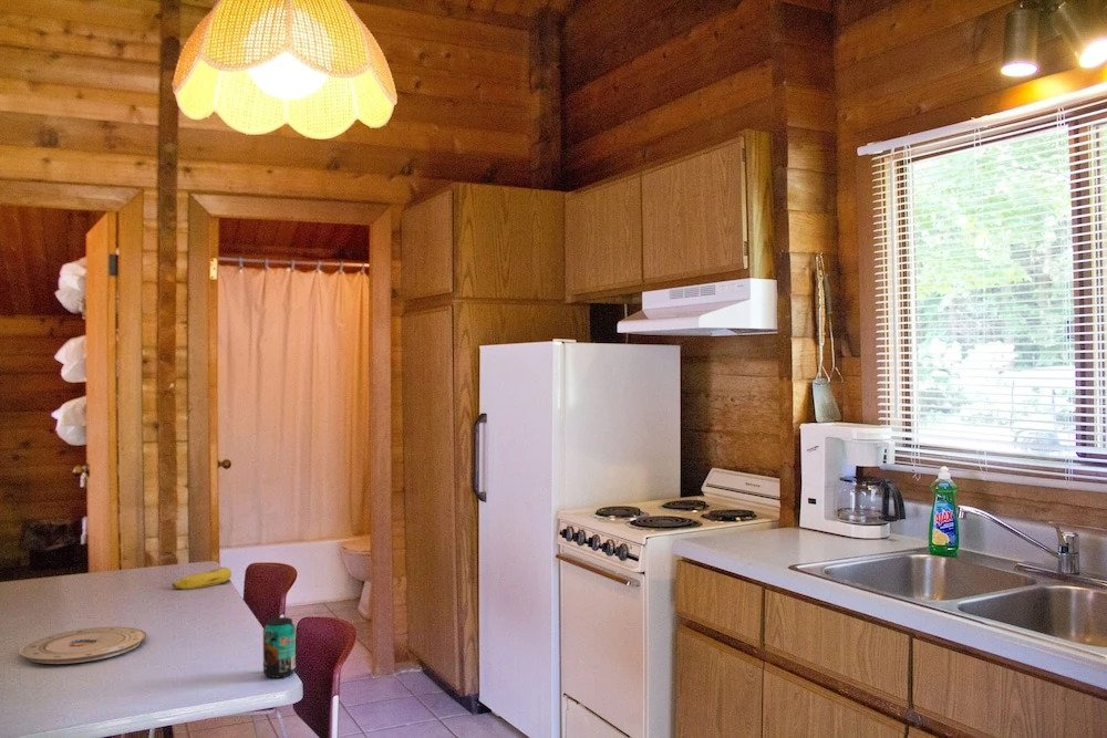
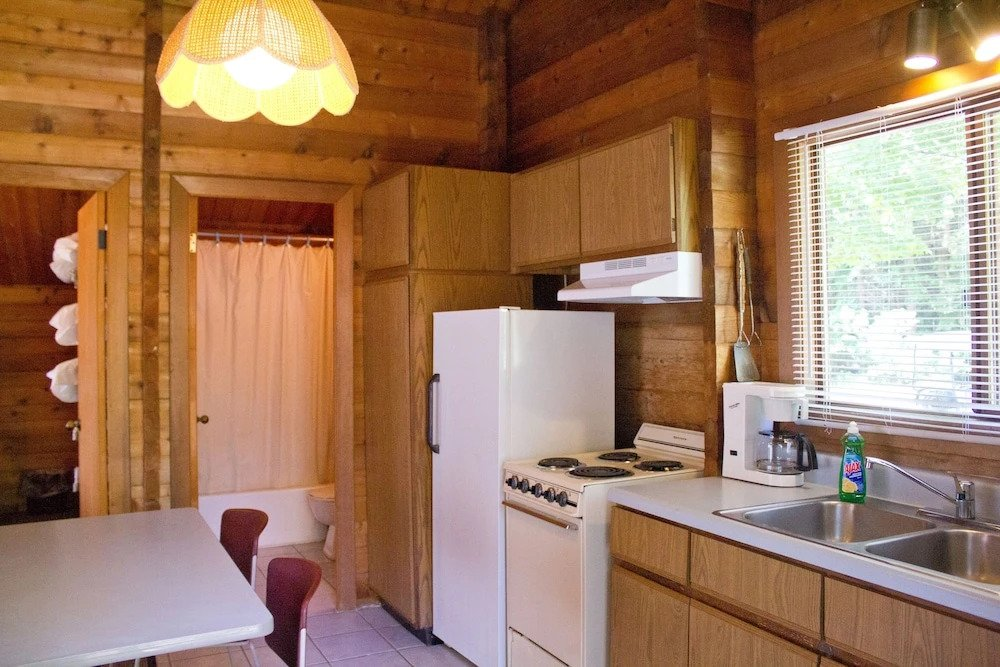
- beverage can [262,616,297,678]
- plate [19,626,147,665]
- fruit [170,567,232,591]
